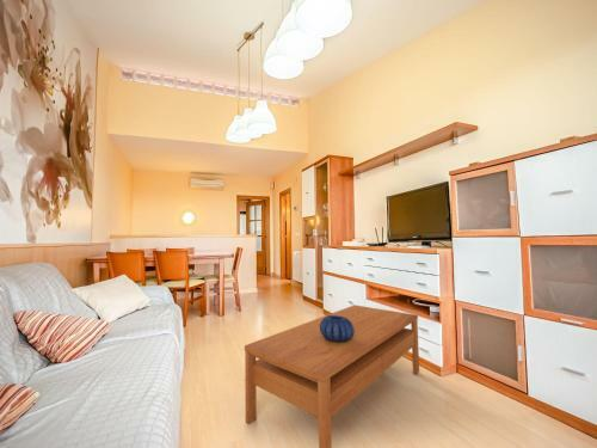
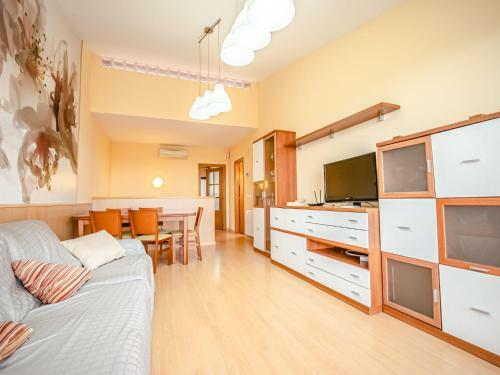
- coffee table [244,303,420,448]
- decorative bowl [320,314,355,342]
